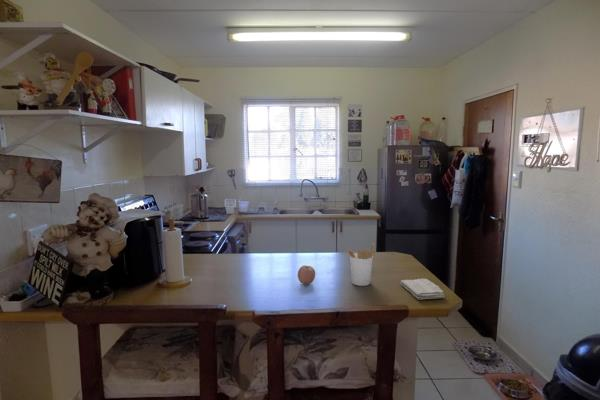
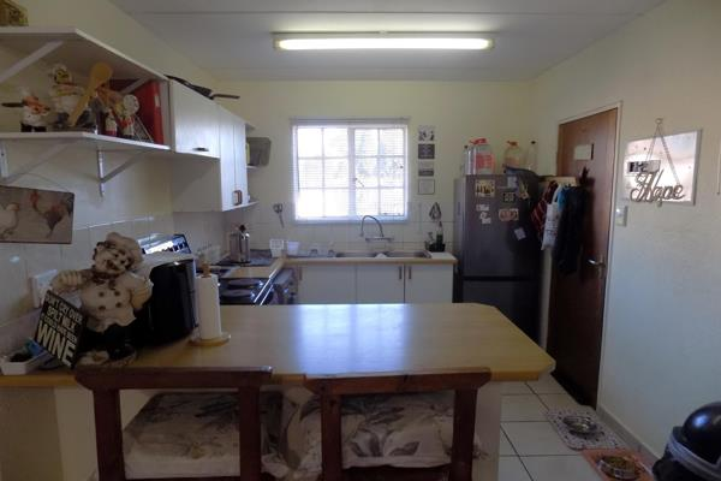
- fruit [297,264,316,286]
- washcloth [399,278,446,301]
- utensil holder [346,242,376,287]
